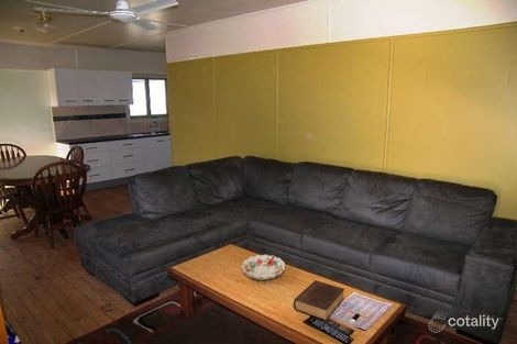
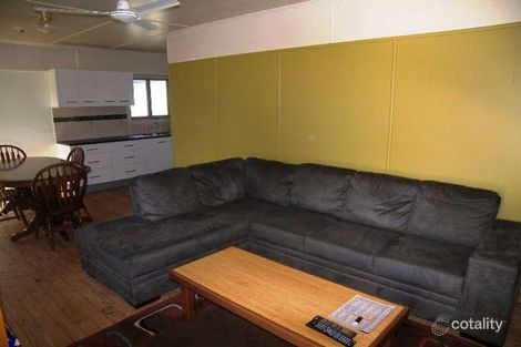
- decorative bowl [241,254,286,281]
- book [293,279,345,322]
